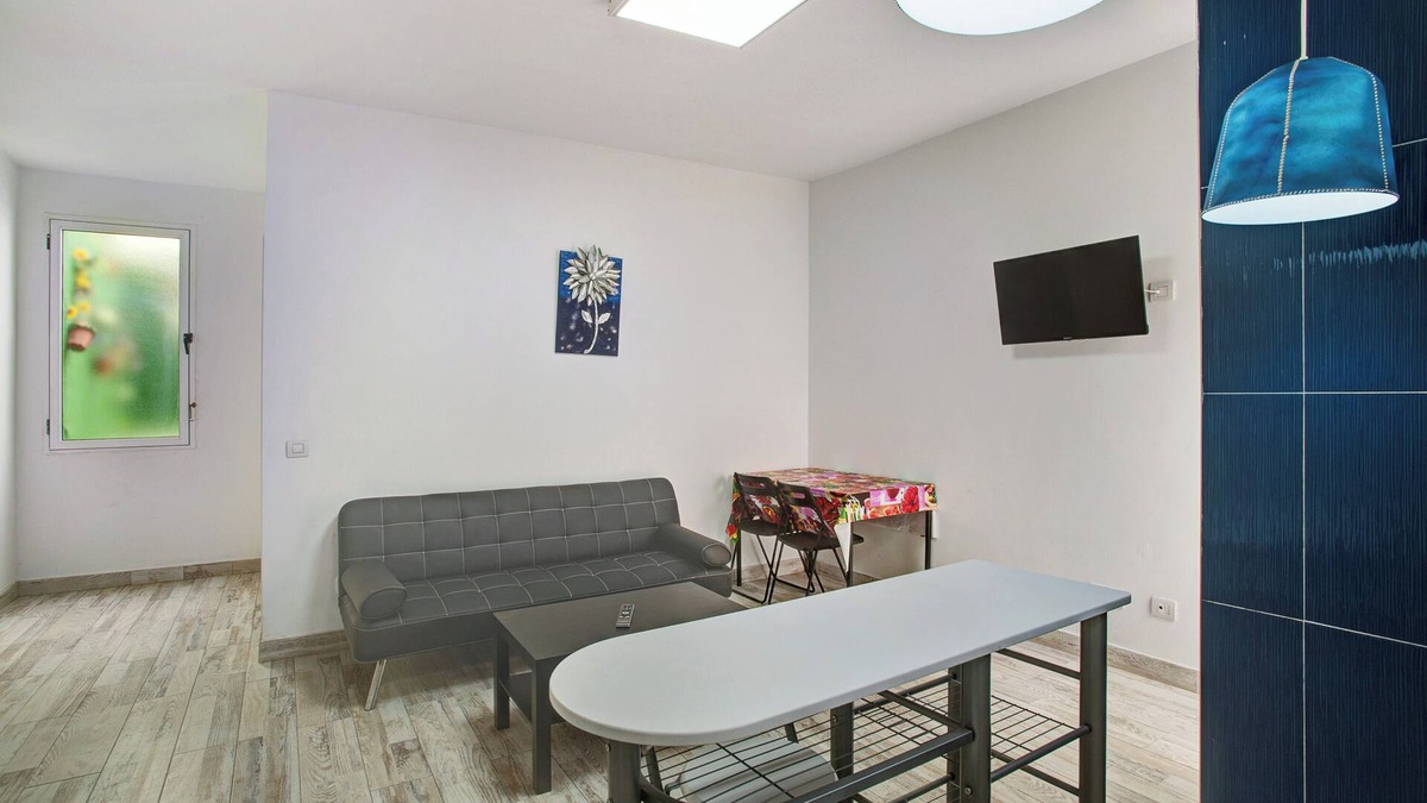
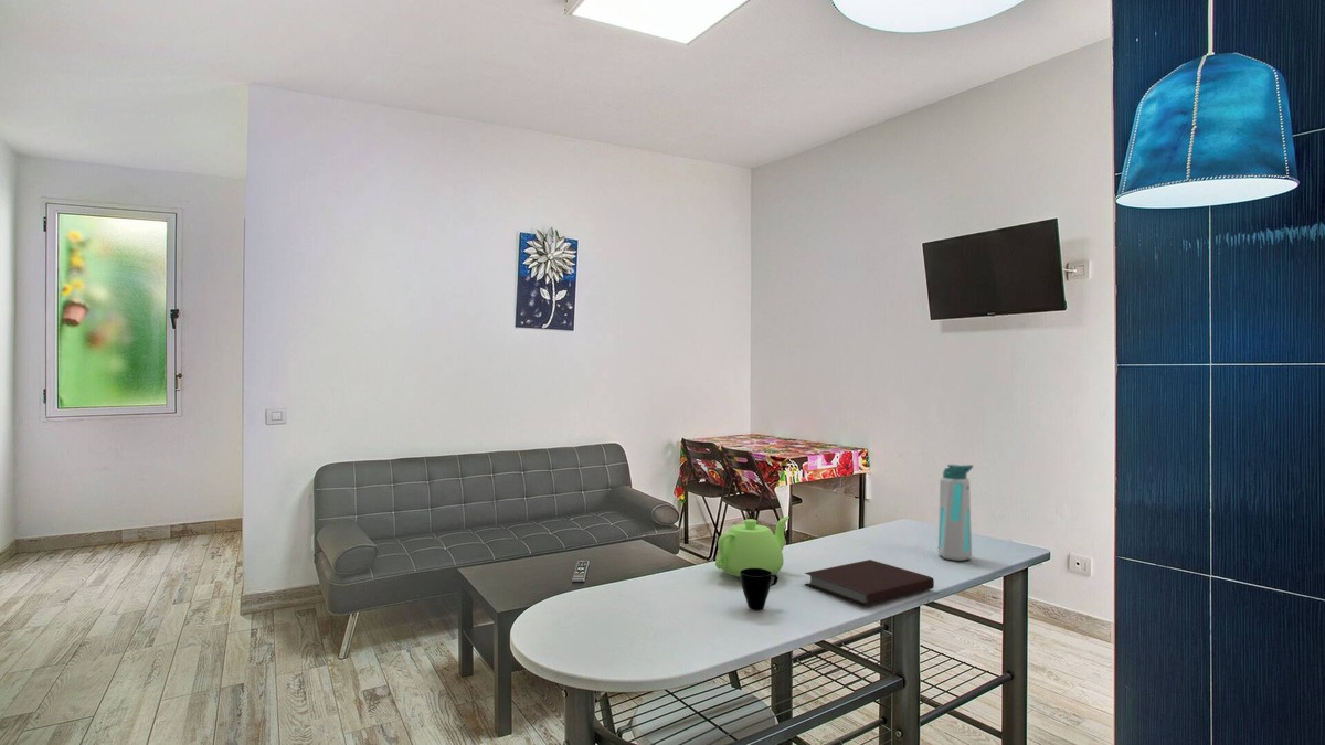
+ cup [739,568,778,611]
+ teapot [714,515,791,578]
+ water bottle [937,464,974,562]
+ notebook [804,558,935,607]
